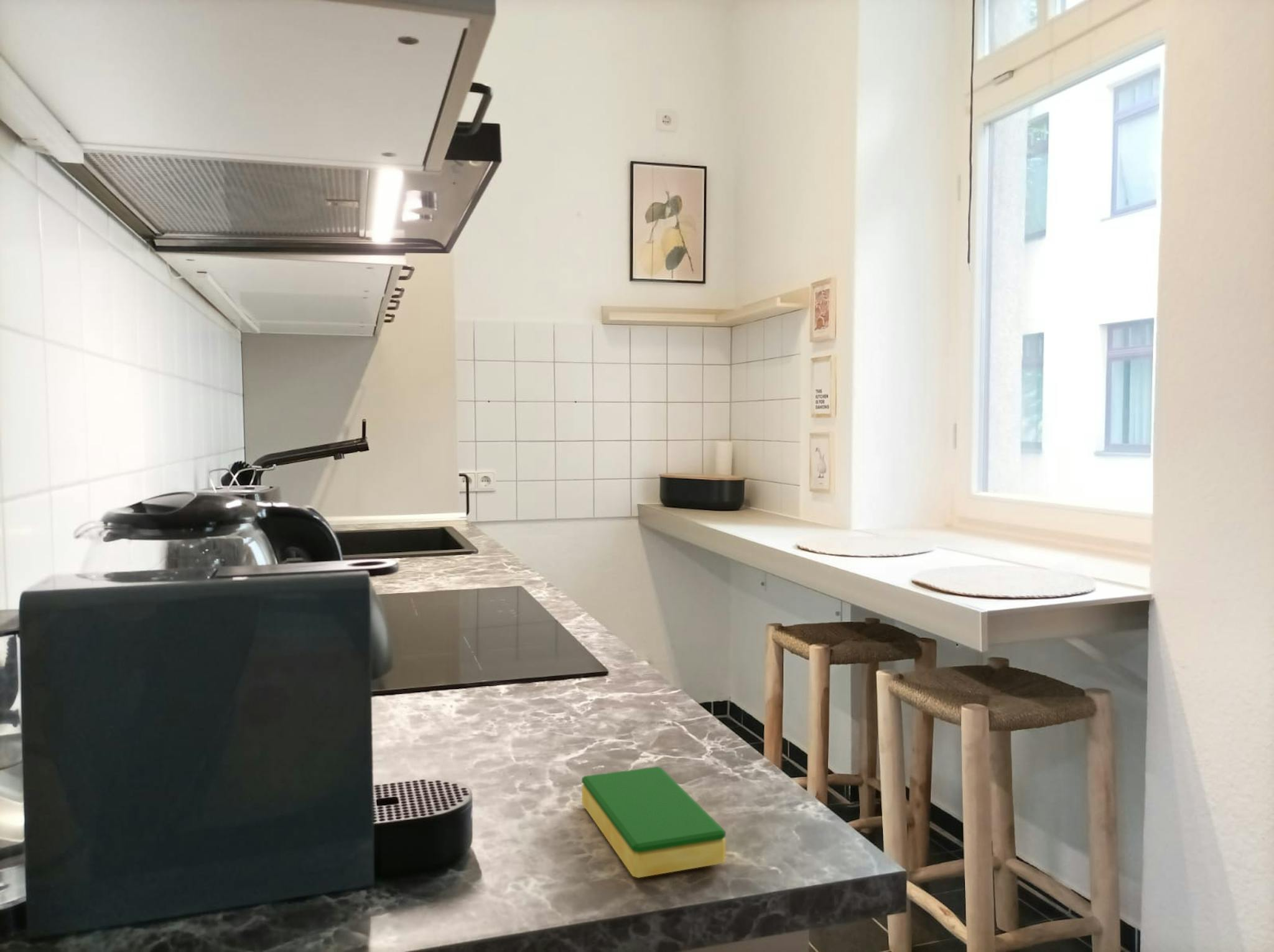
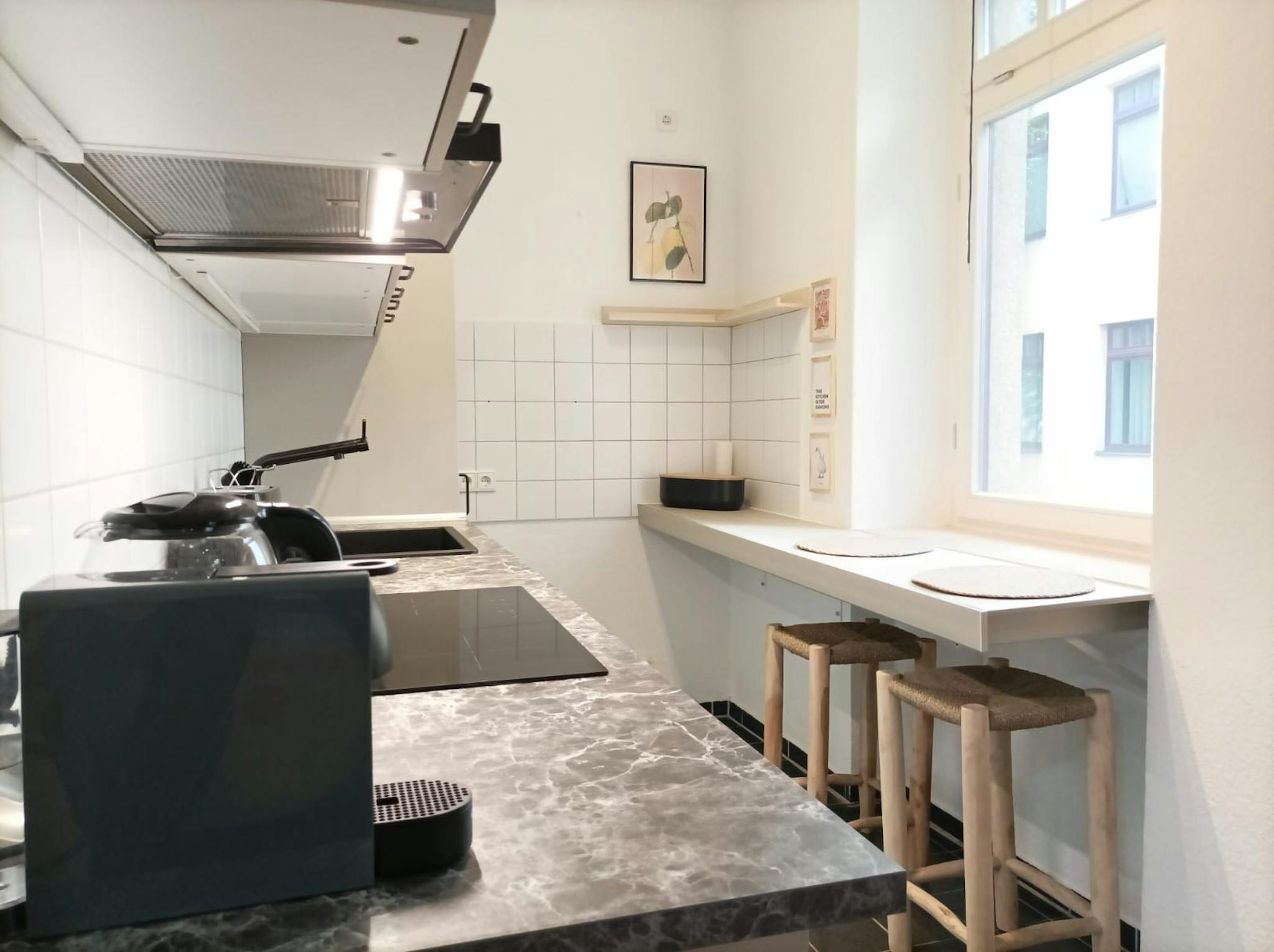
- dish sponge [581,766,726,878]
